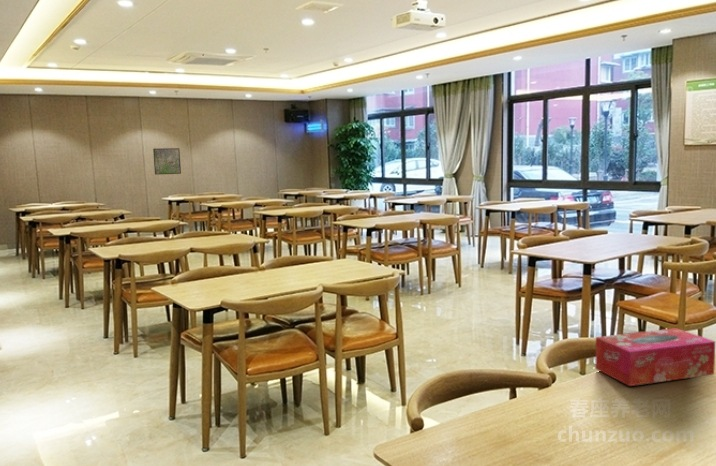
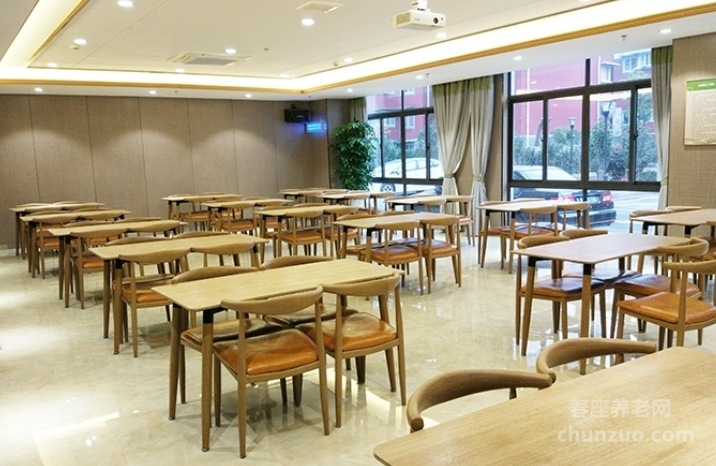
- tissue box [594,327,716,387]
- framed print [152,147,182,176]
